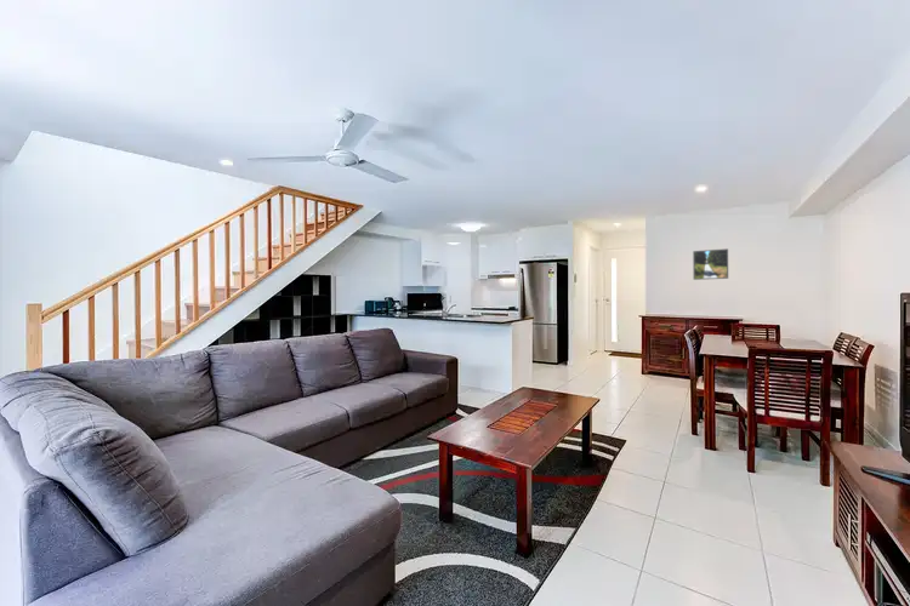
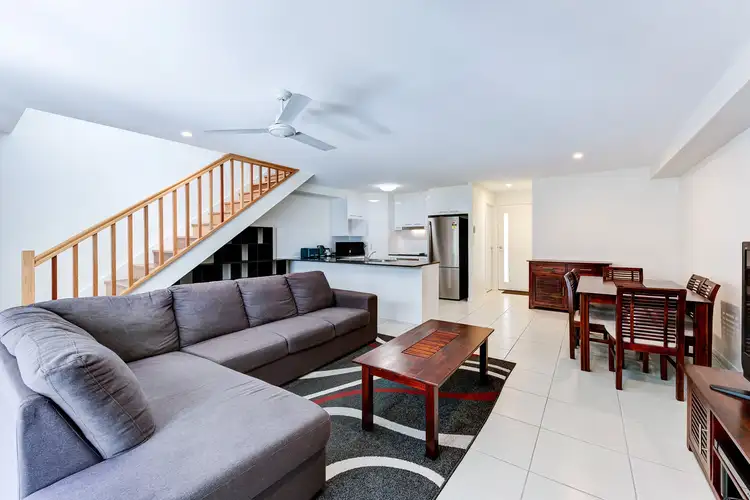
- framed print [692,247,729,281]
